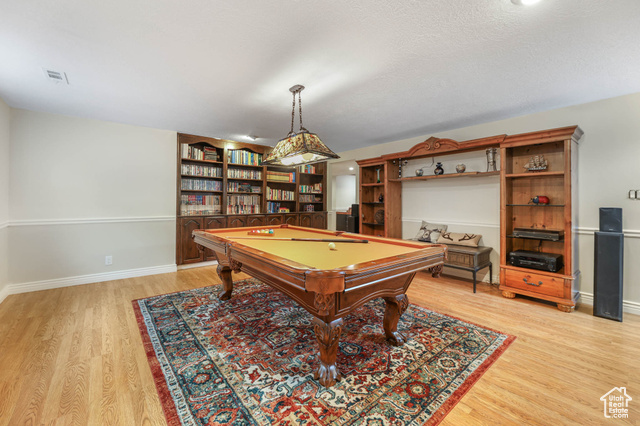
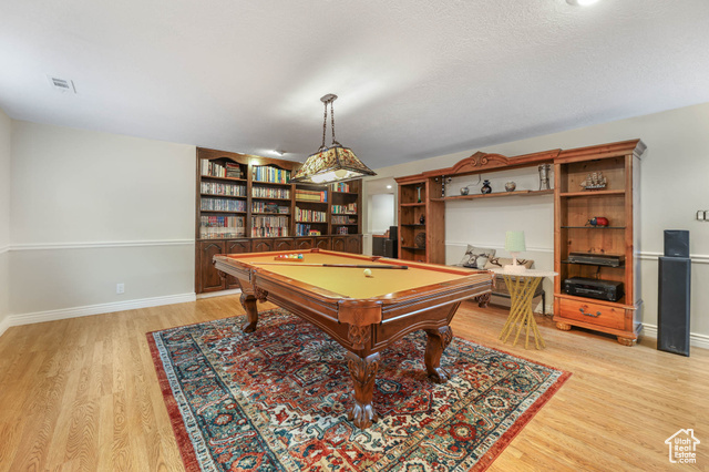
+ side table [486,267,559,350]
+ table lamp [503,230,527,273]
